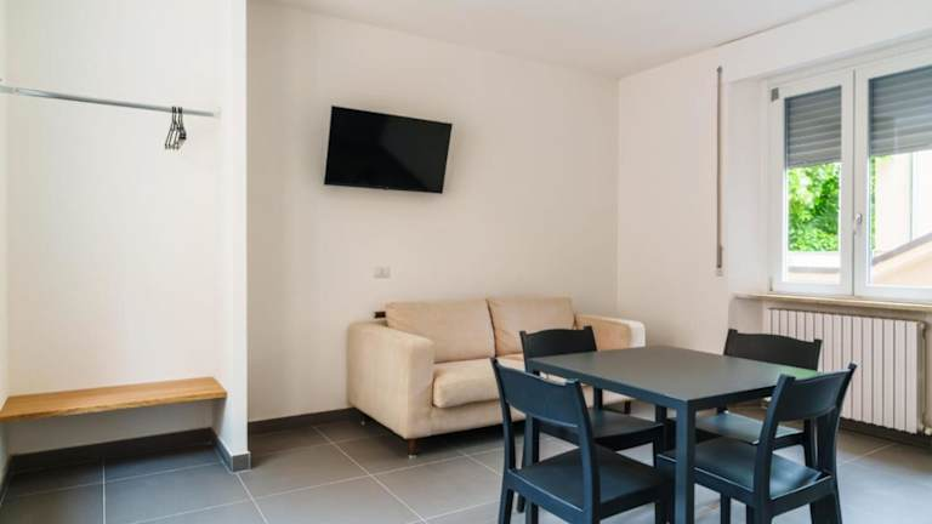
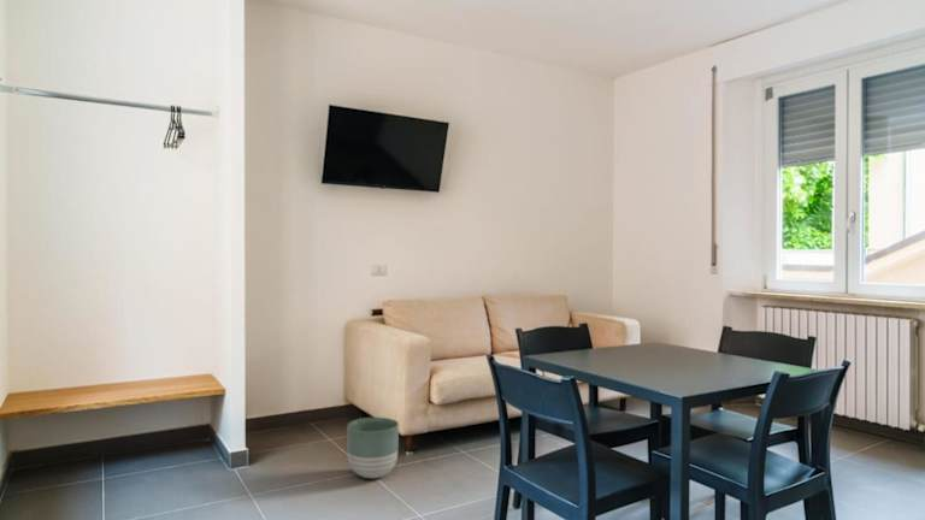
+ planter [346,416,400,479]
